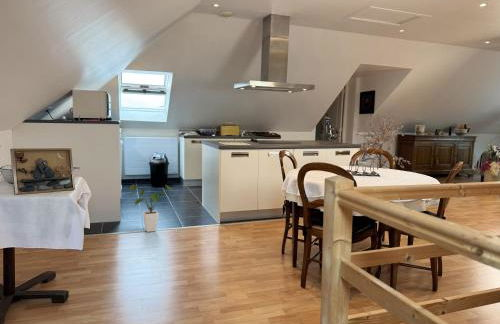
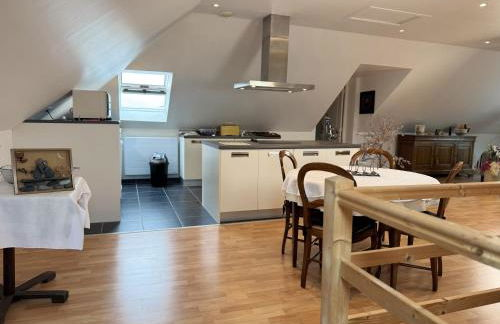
- house plant [128,184,173,233]
